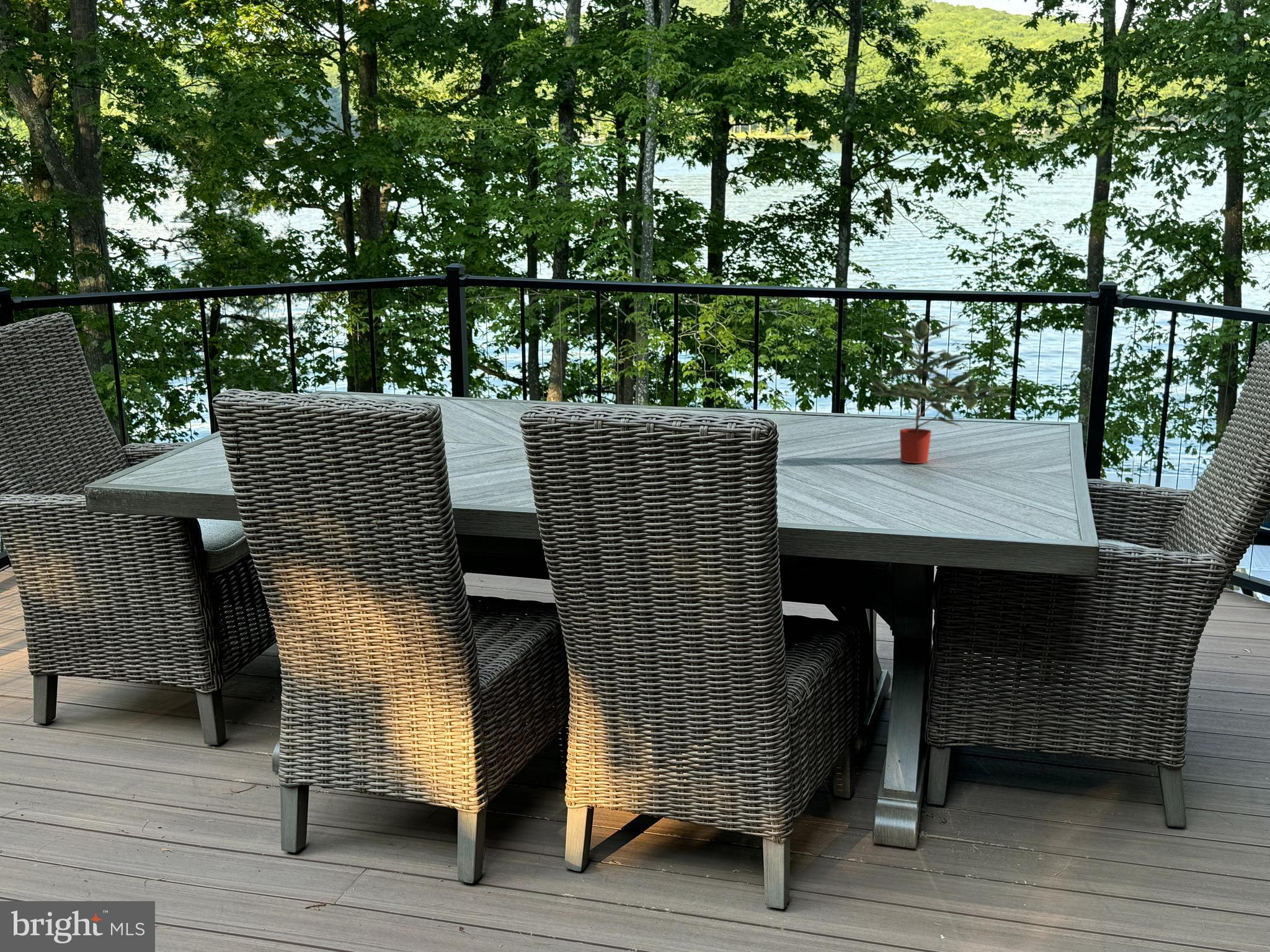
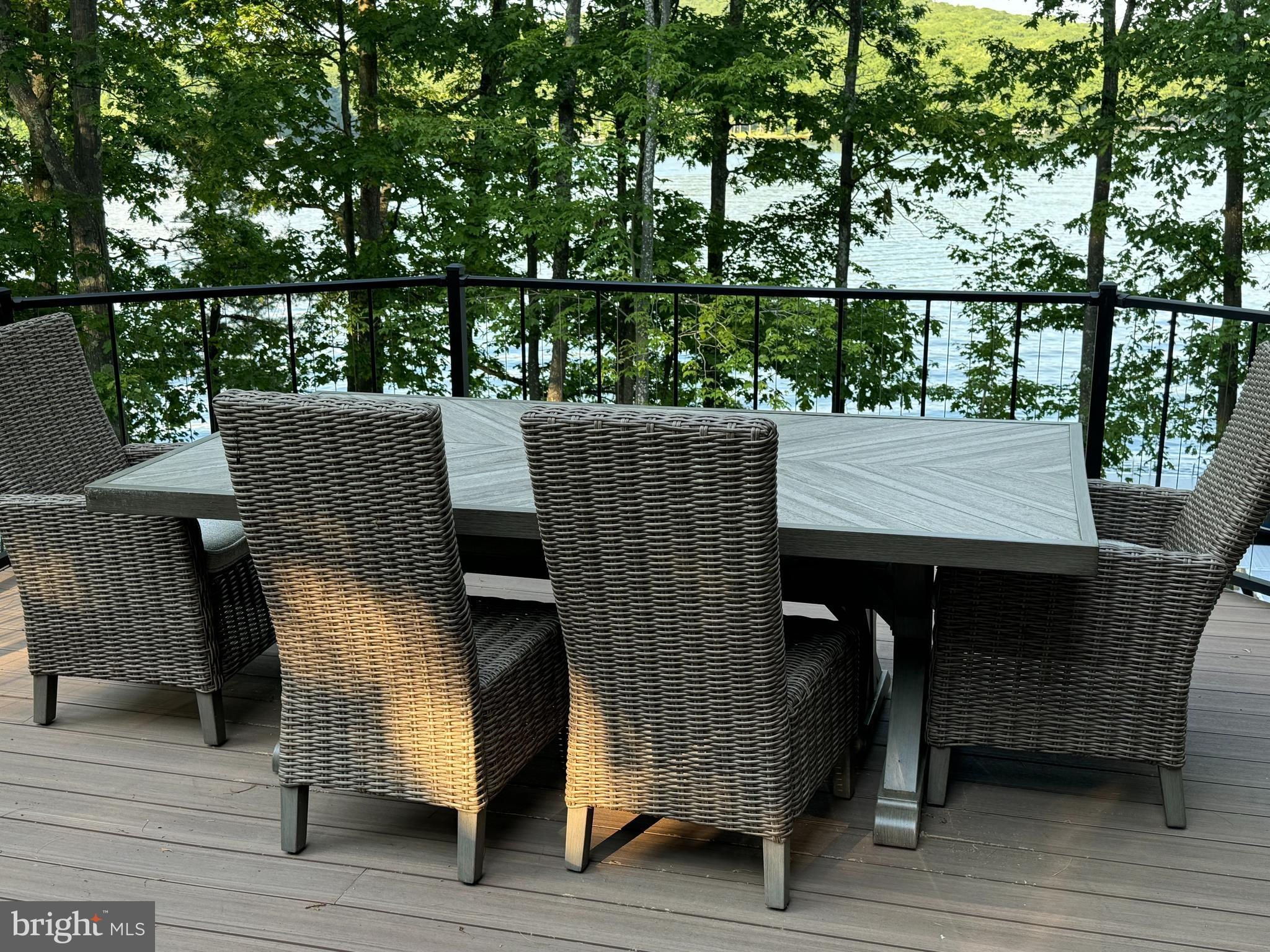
- potted plant [864,320,1016,464]
